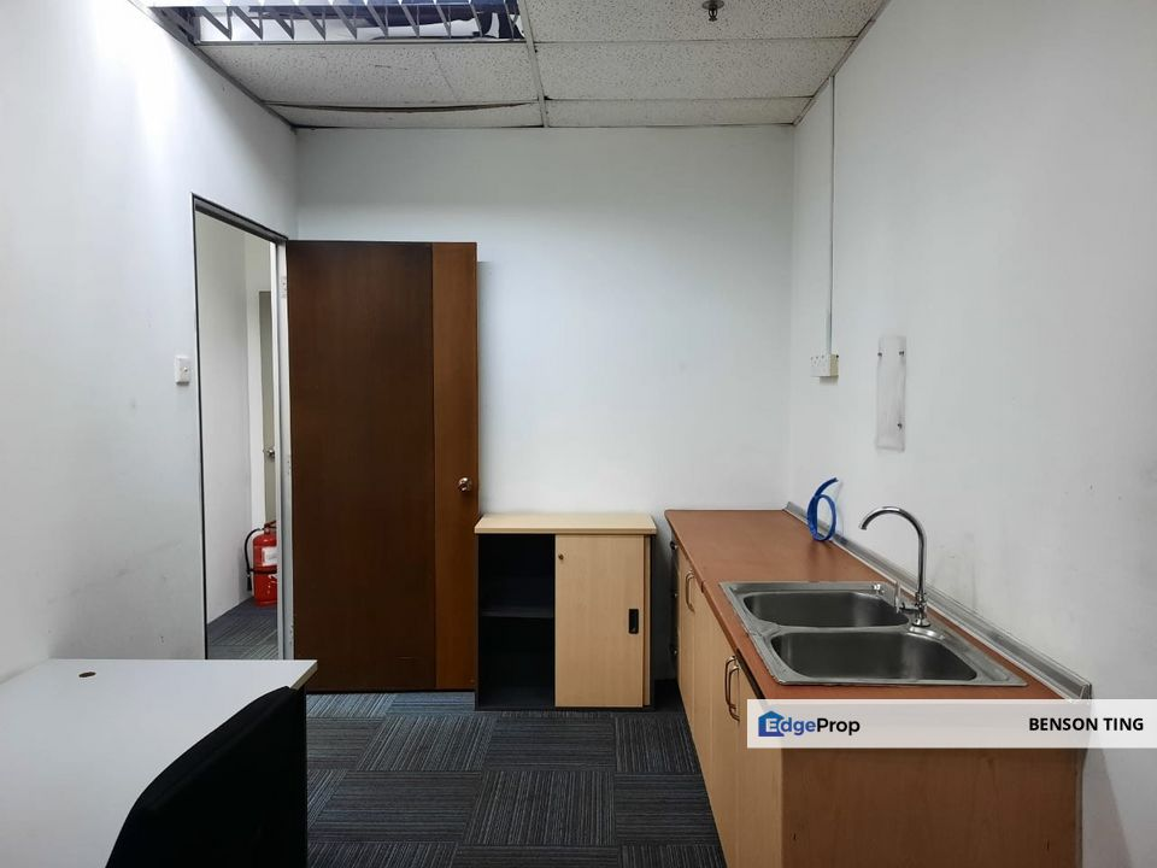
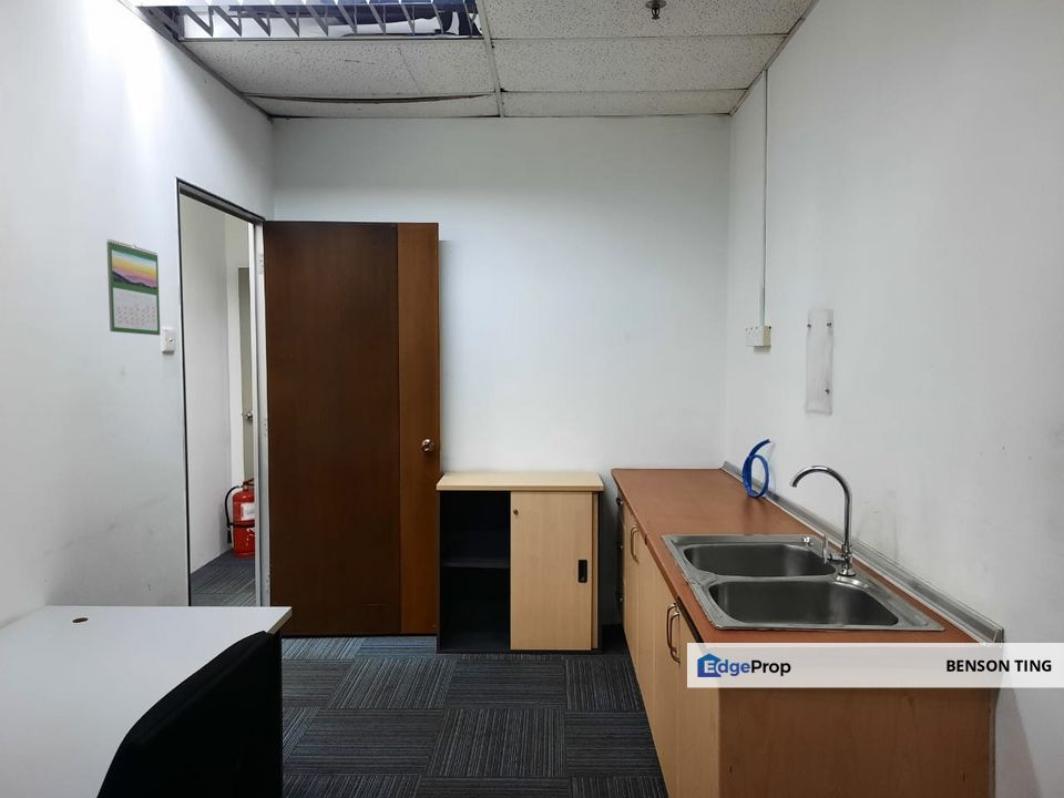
+ calendar [105,238,161,336]
